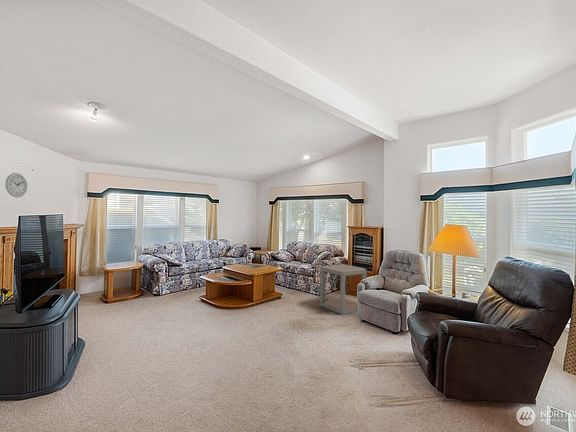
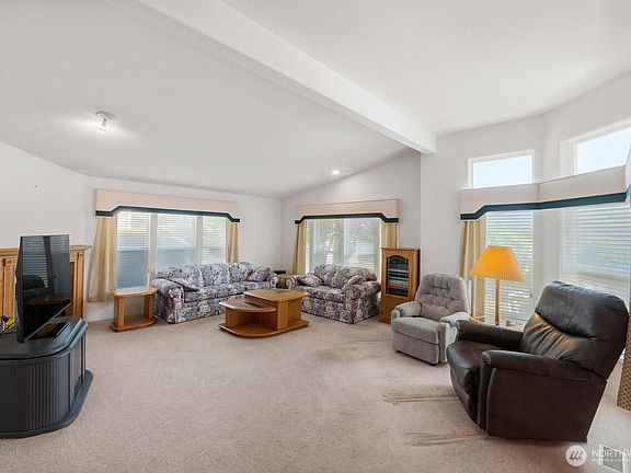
- wall clock [5,172,28,198]
- side table [319,263,367,316]
